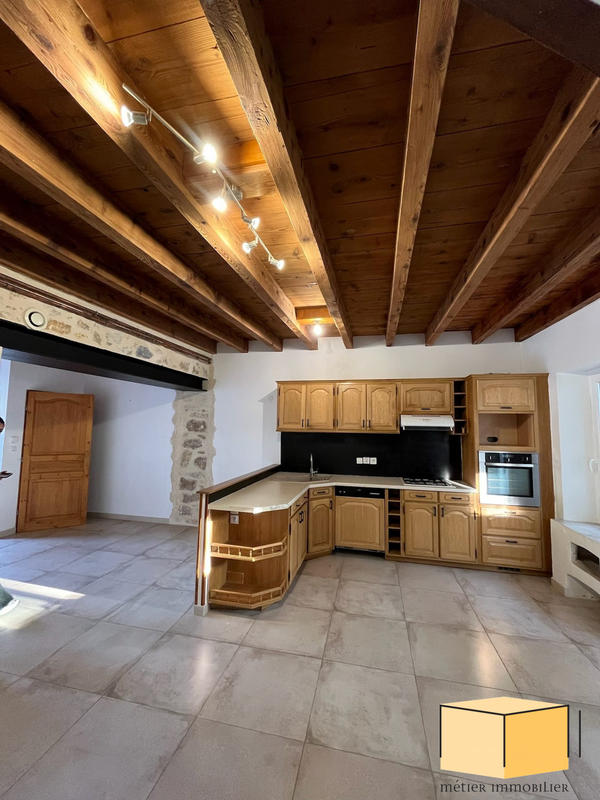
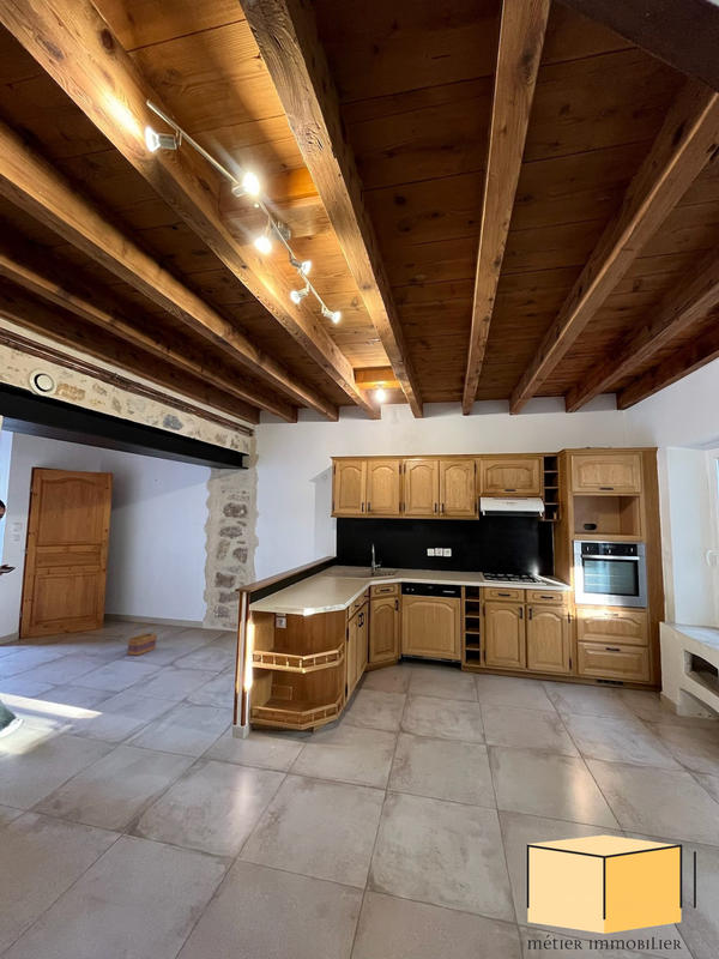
+ basket [127,621,158,657]
